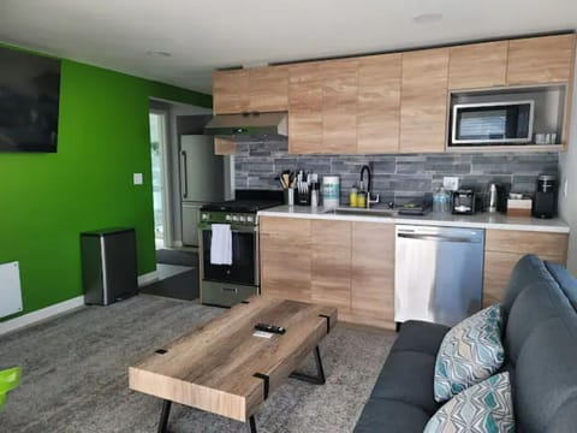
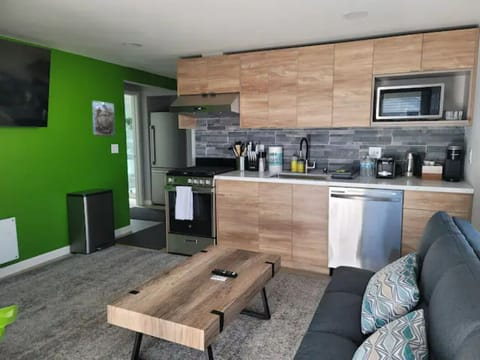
+ wall sculpture [91,100,116,137]
